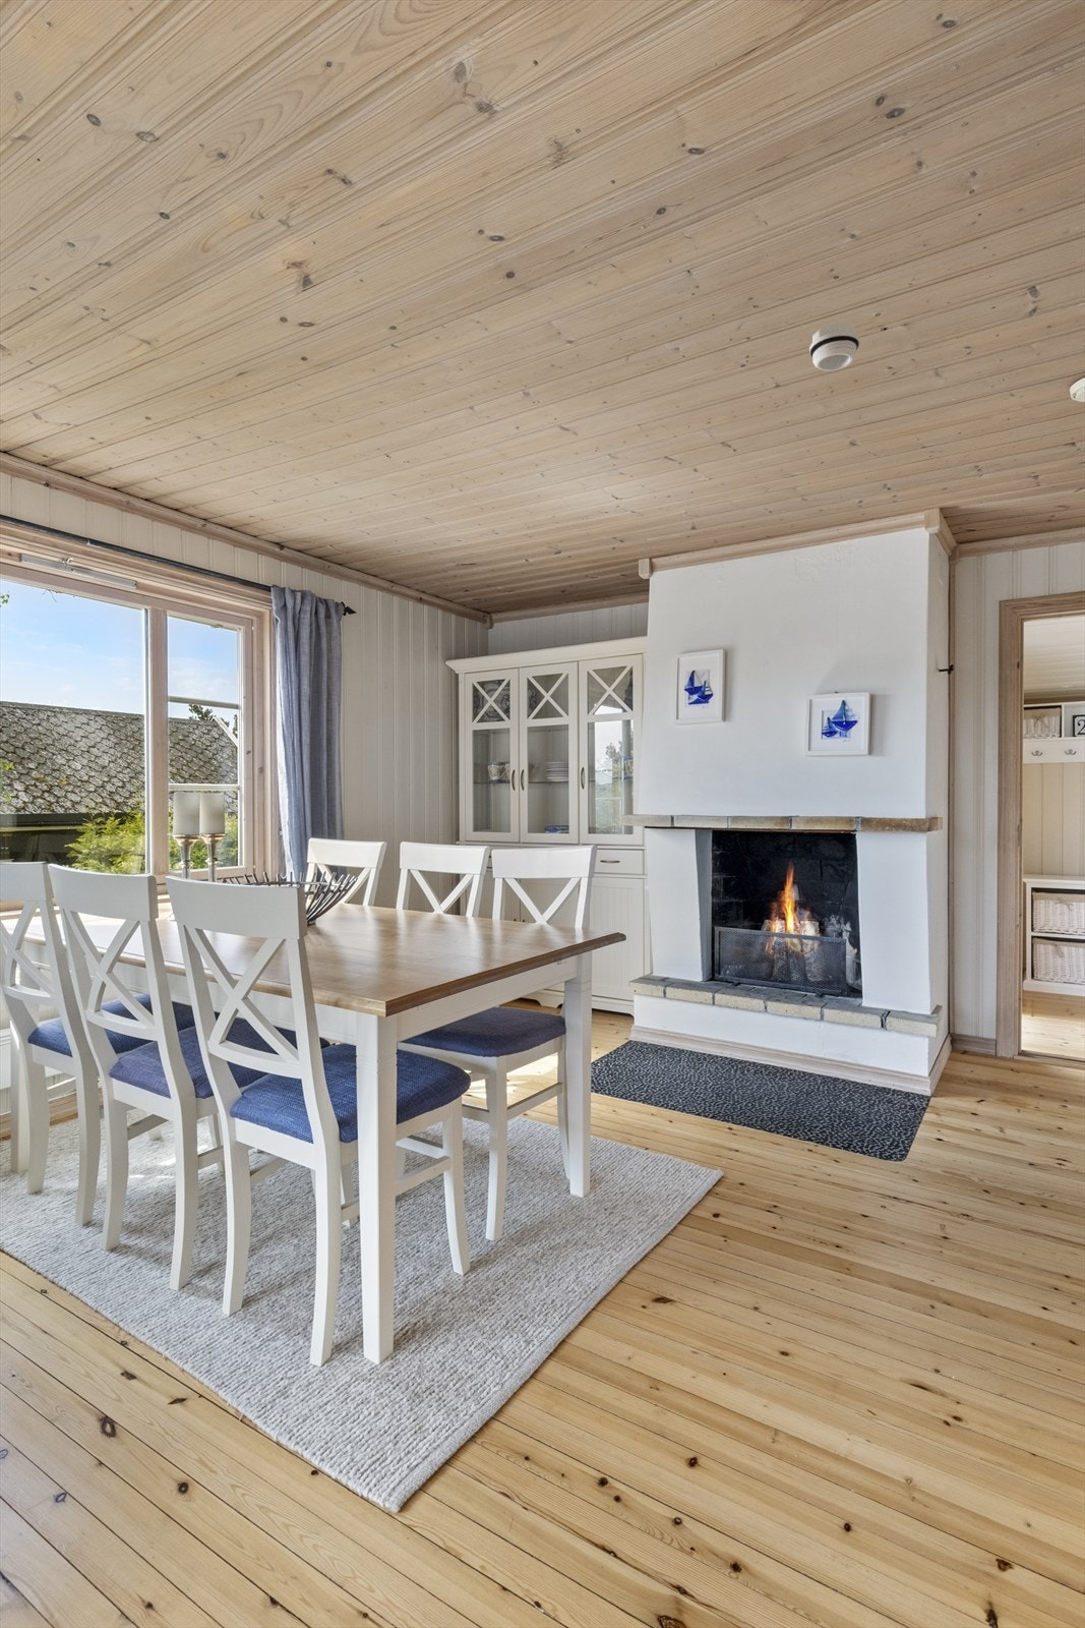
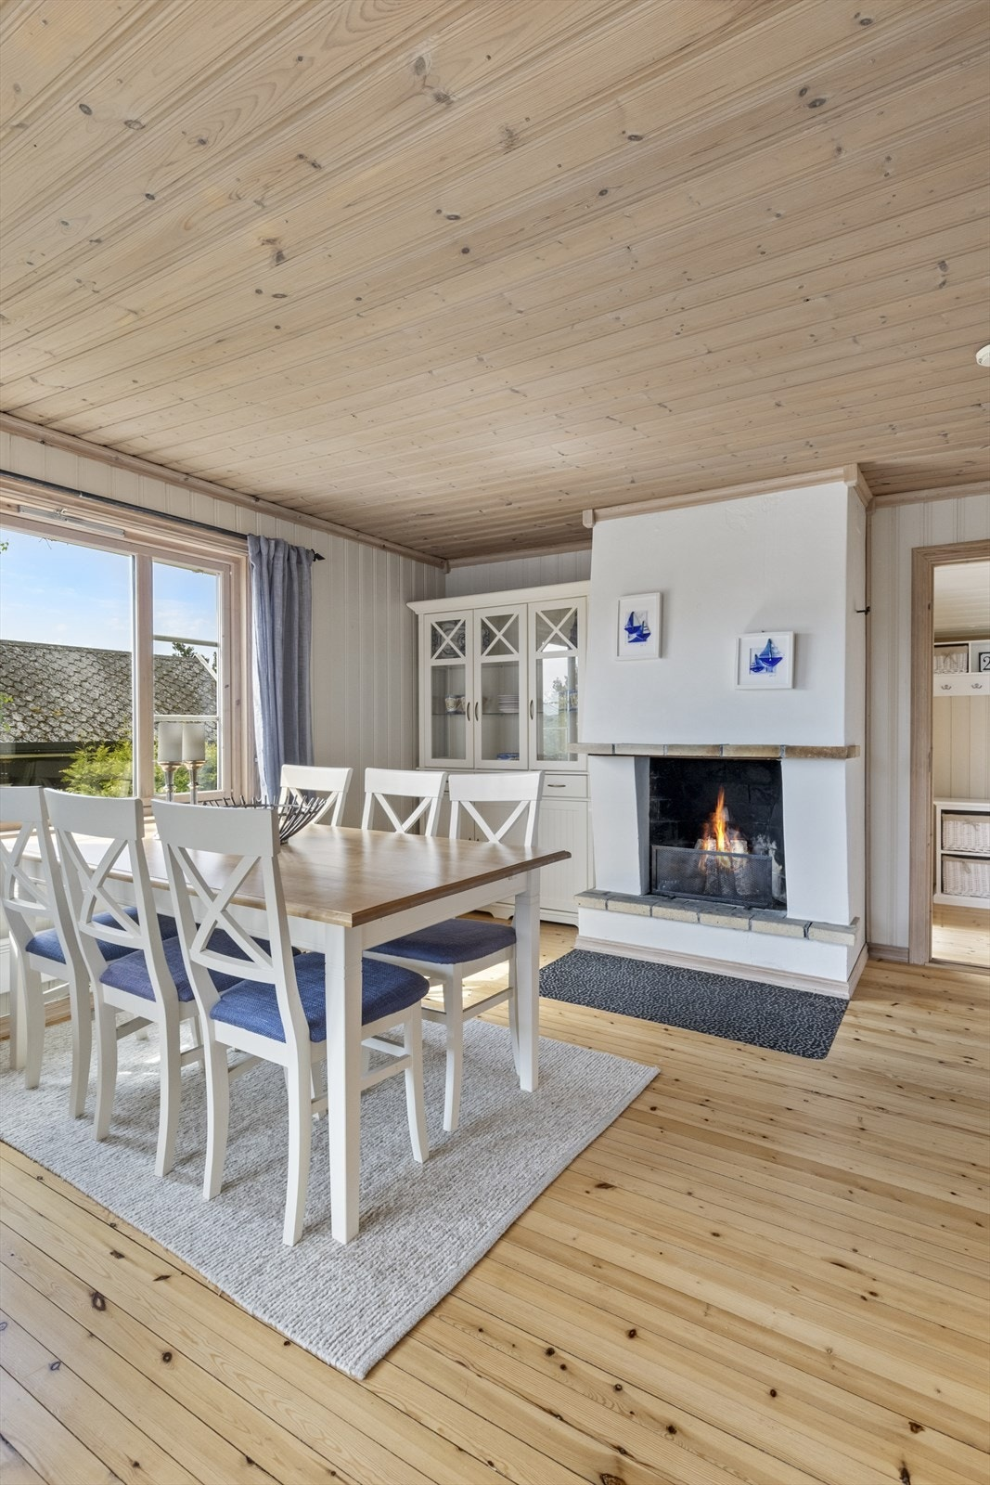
- smoke detector [809,322,860,372]
